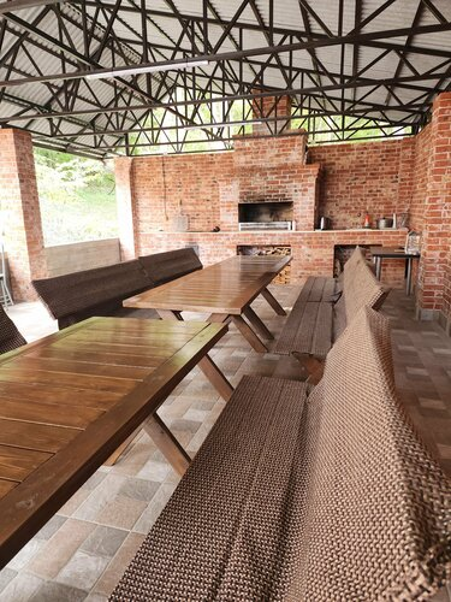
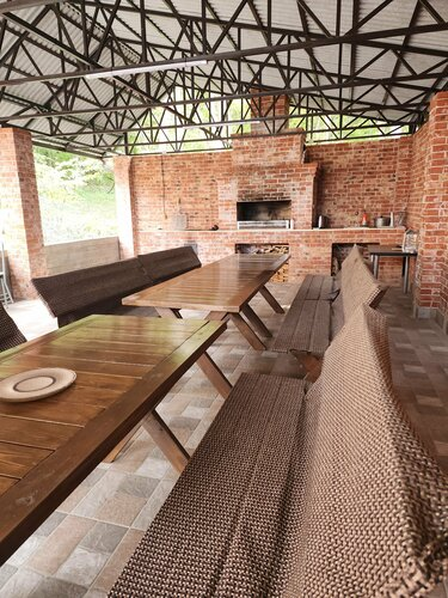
+ plate [0,366,76,403]
